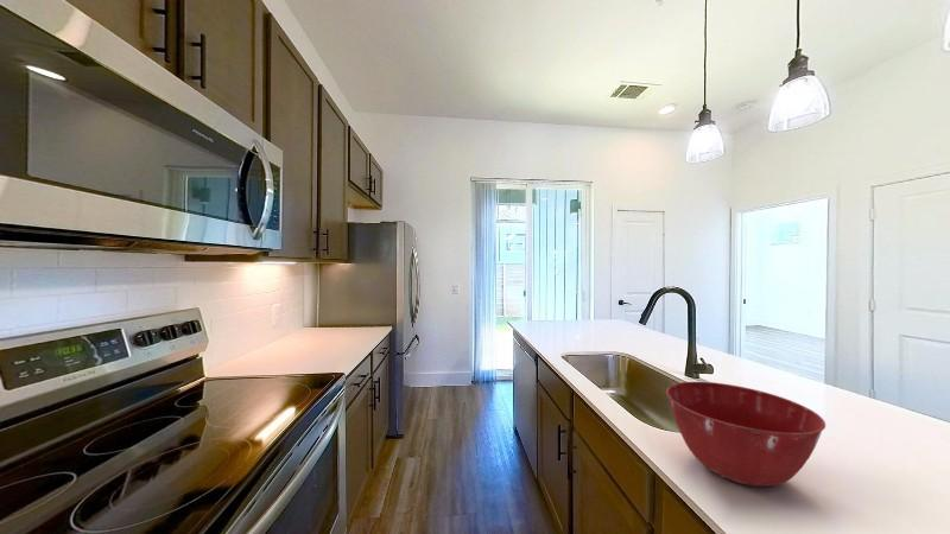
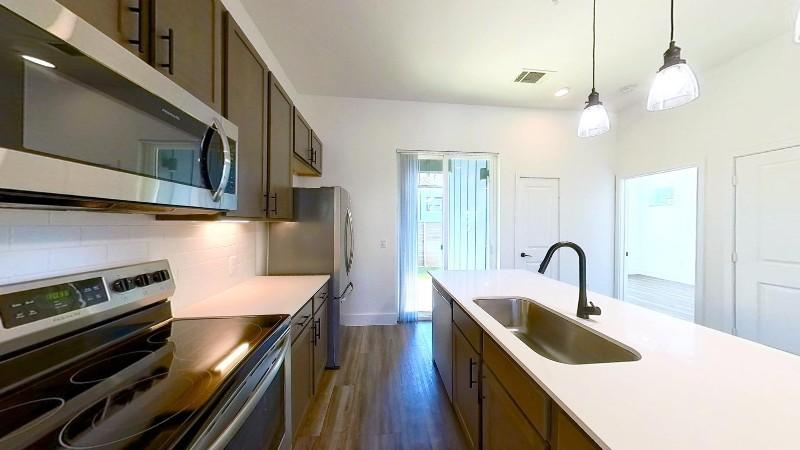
- mixing bowl [665,381,826,488]
